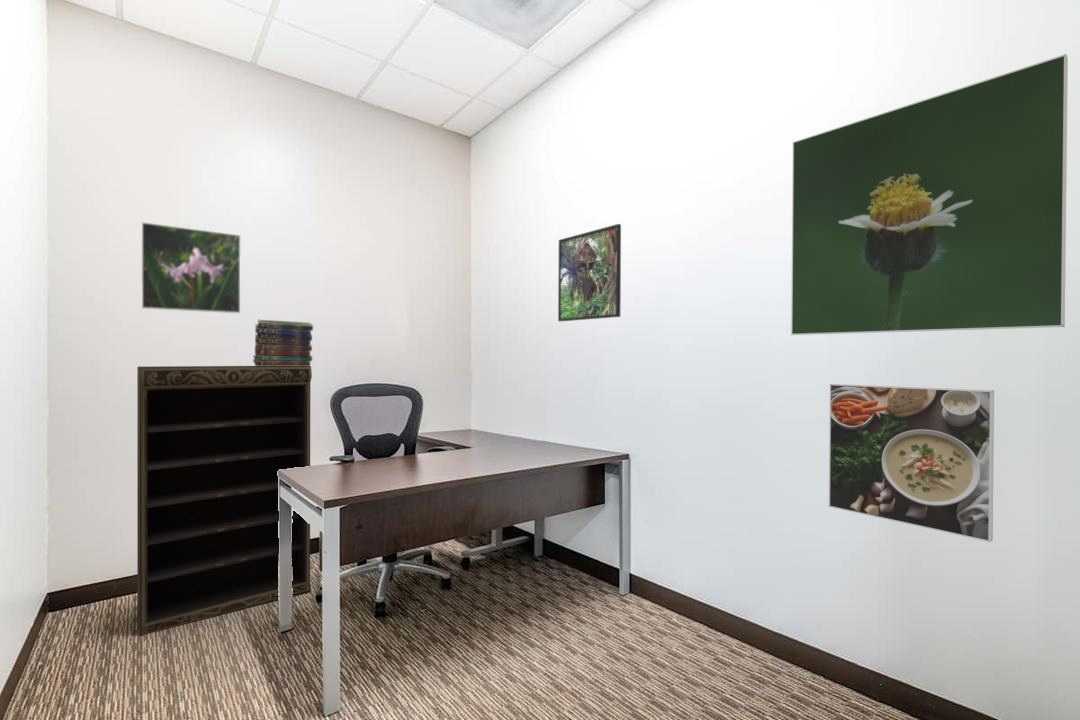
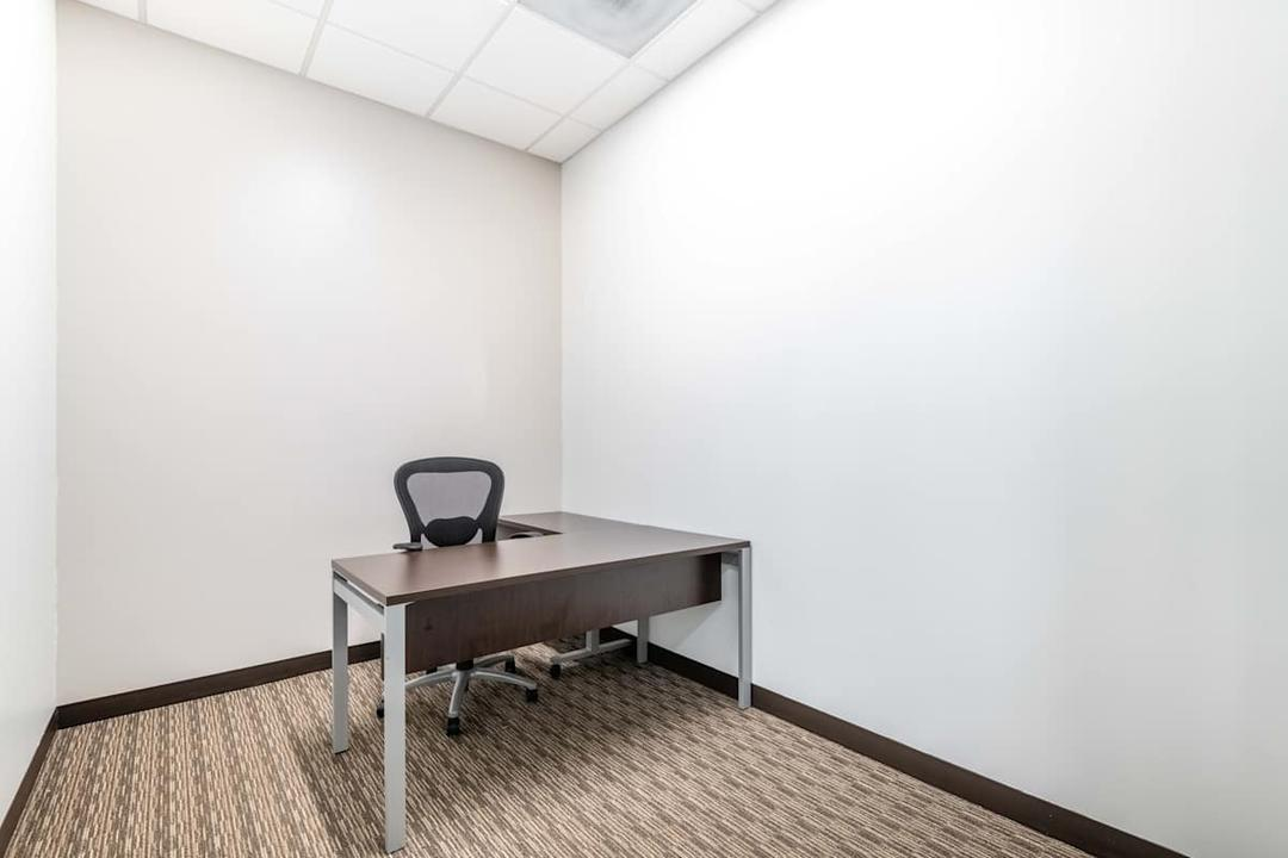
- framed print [141,221,242,314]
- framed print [557,223,622,322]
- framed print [790,53,1069,336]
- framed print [828,383,995,543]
- book stack [252,319,314,366]
- bookshelf [136,365,313,637]
